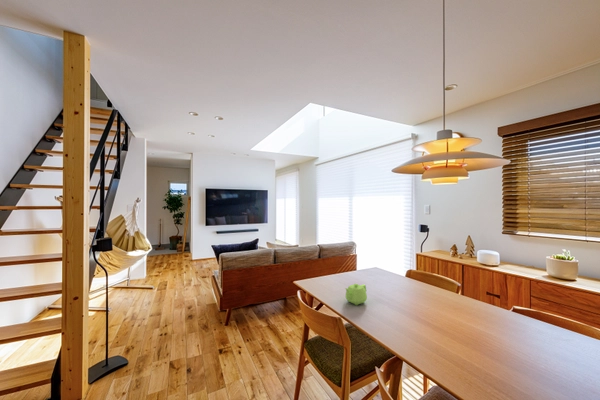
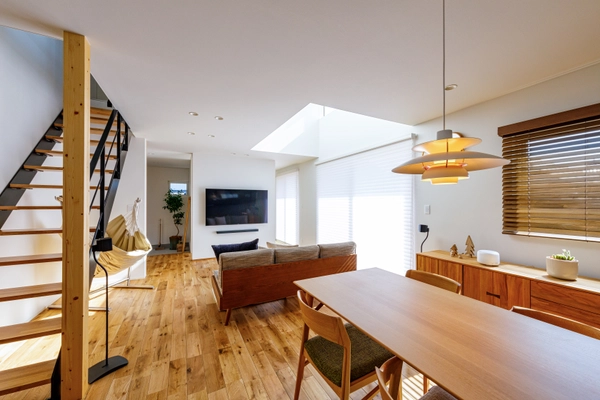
- teapot [344,283,368,306]
